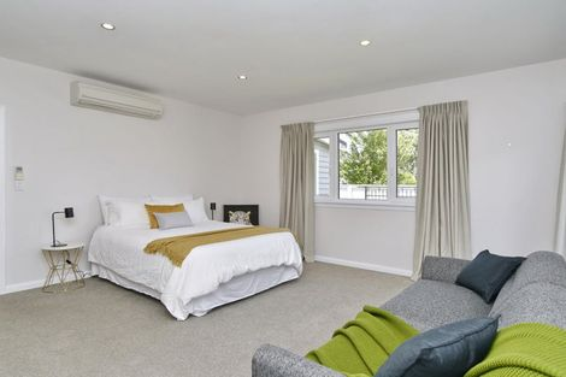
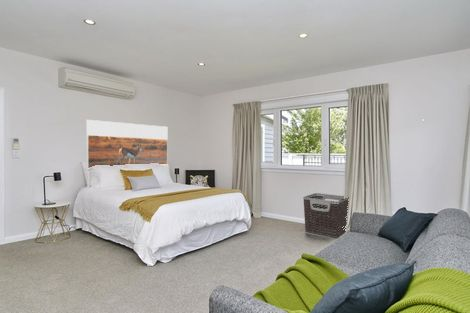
+ clothes hamper [302,192,350,240]
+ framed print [85,119,168,170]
